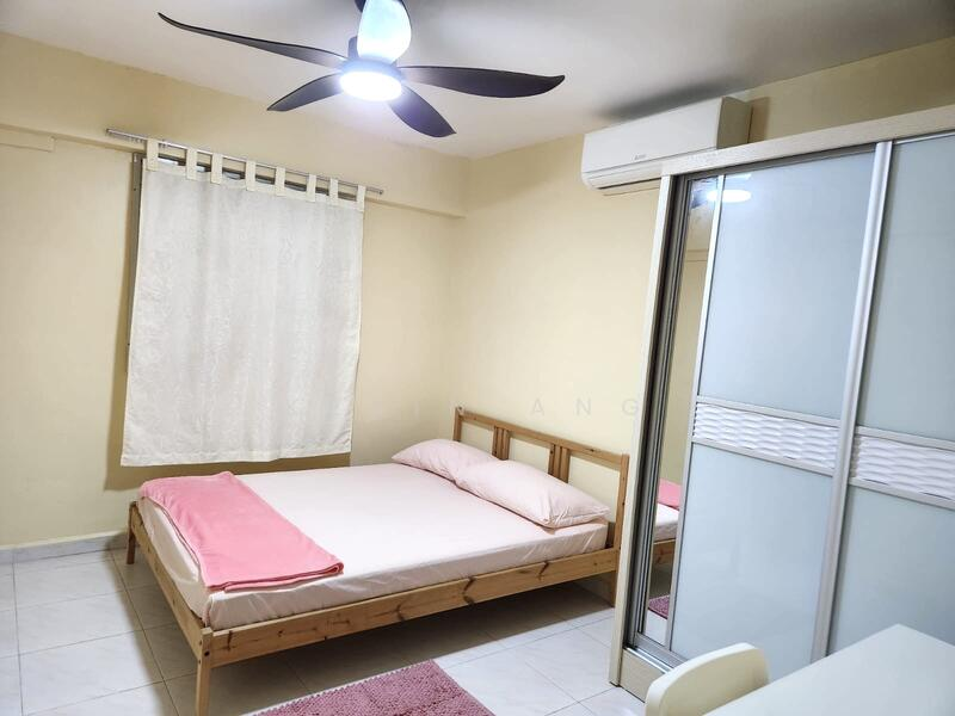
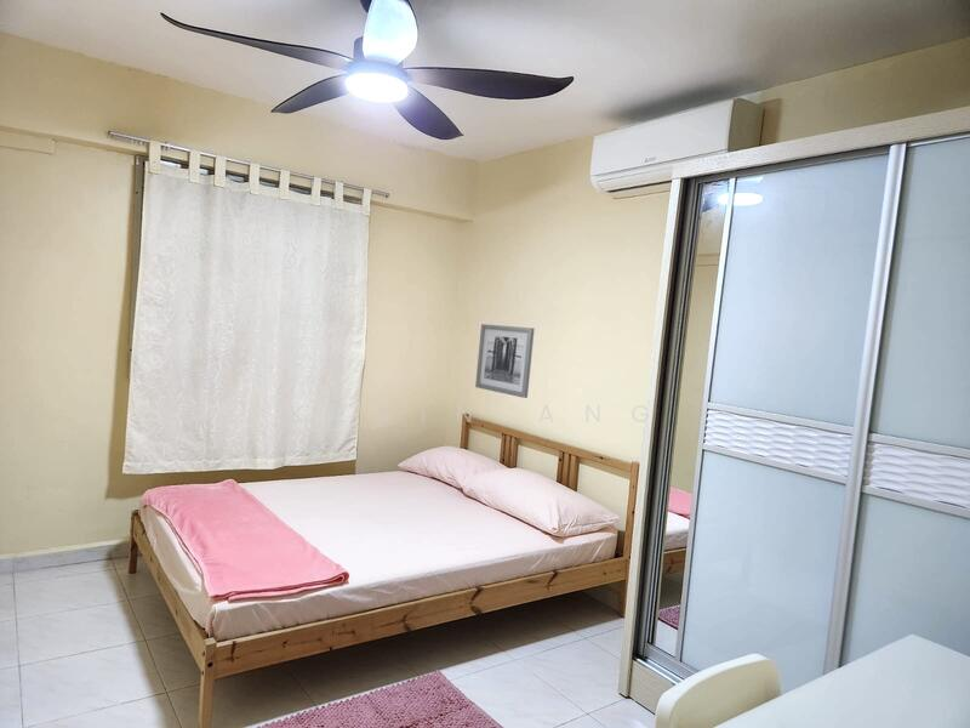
+ wall art [474,323,536,399]
